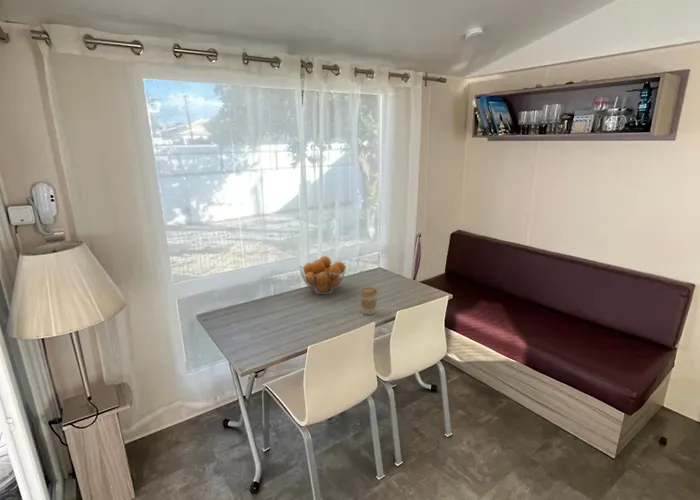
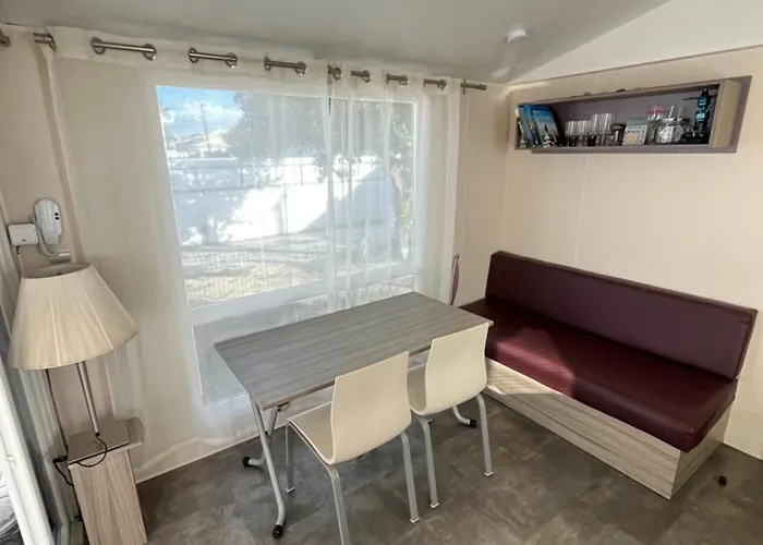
- coffee cup [359,286,378,316]
- fruit basket [298,255,347,295]
